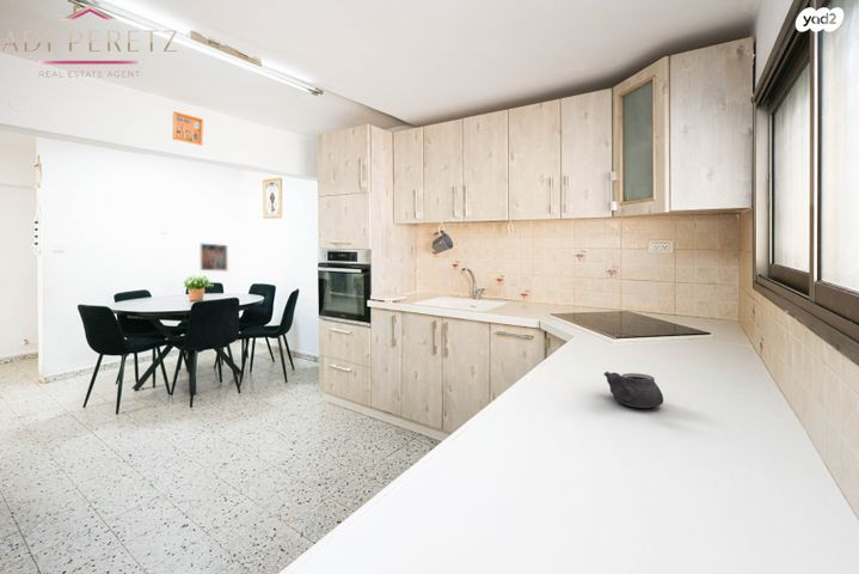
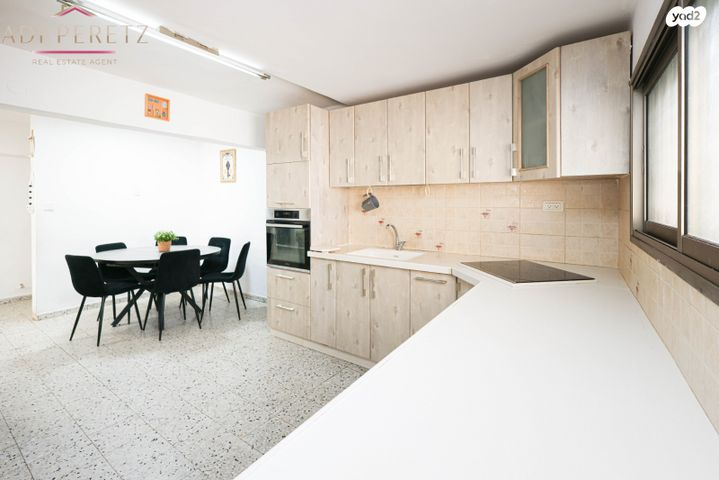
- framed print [198,243,228,271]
- teapot [603,371,664,409]
